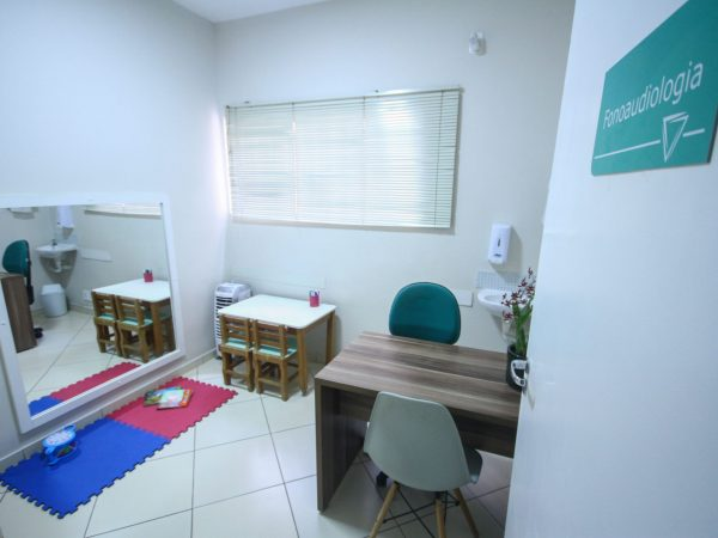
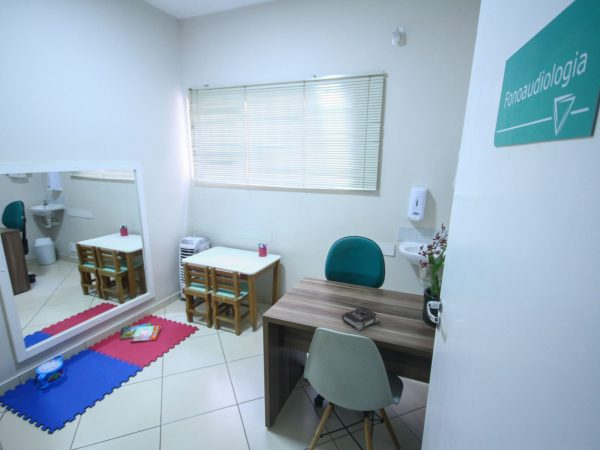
+ book [341,306,381,332]
